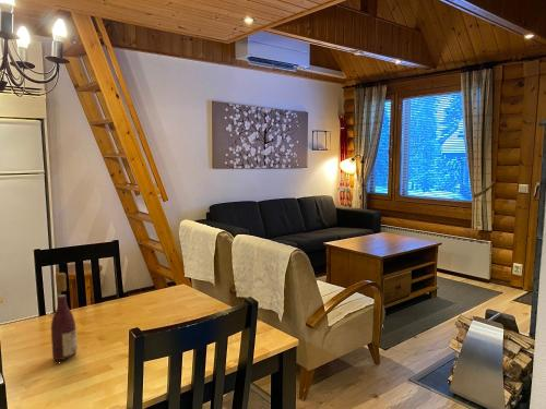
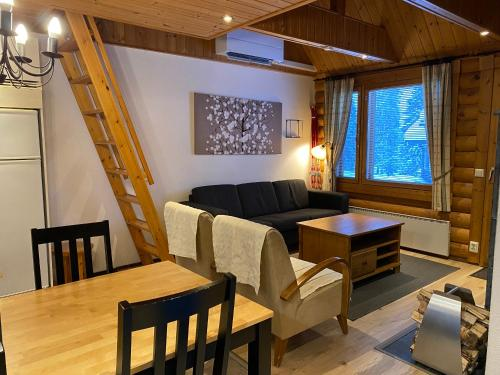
- wine bottle [50,272,79,361]
